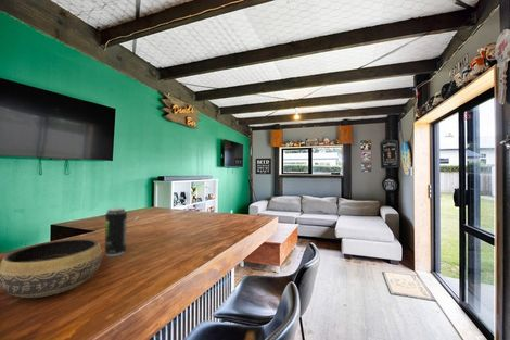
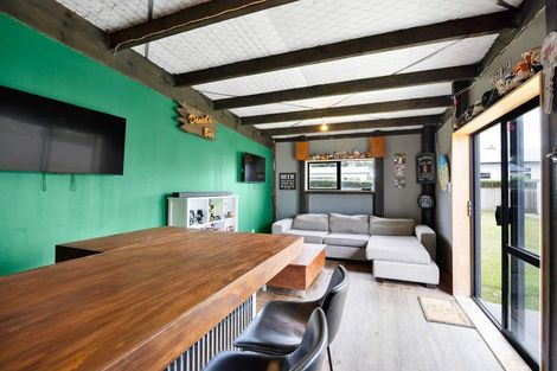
- bowl [0,238,103,299]
- beverage can [104,206,128,257]
